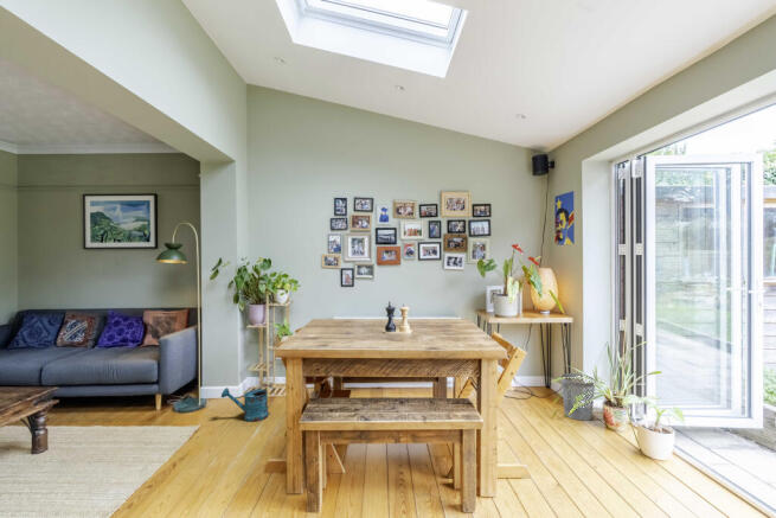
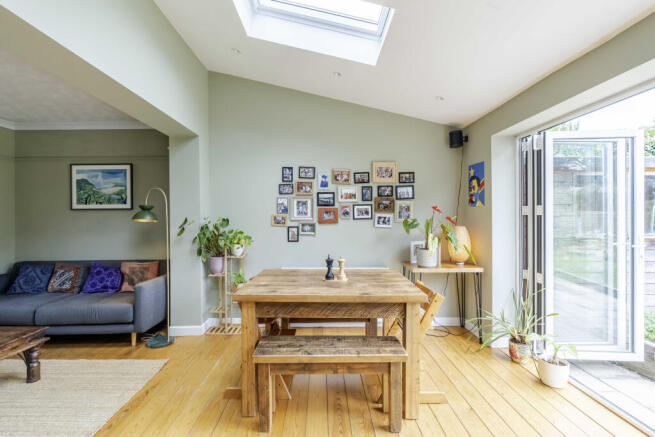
- watering can [220,384,276,423]
- wastebasket [560,372,596,422]
